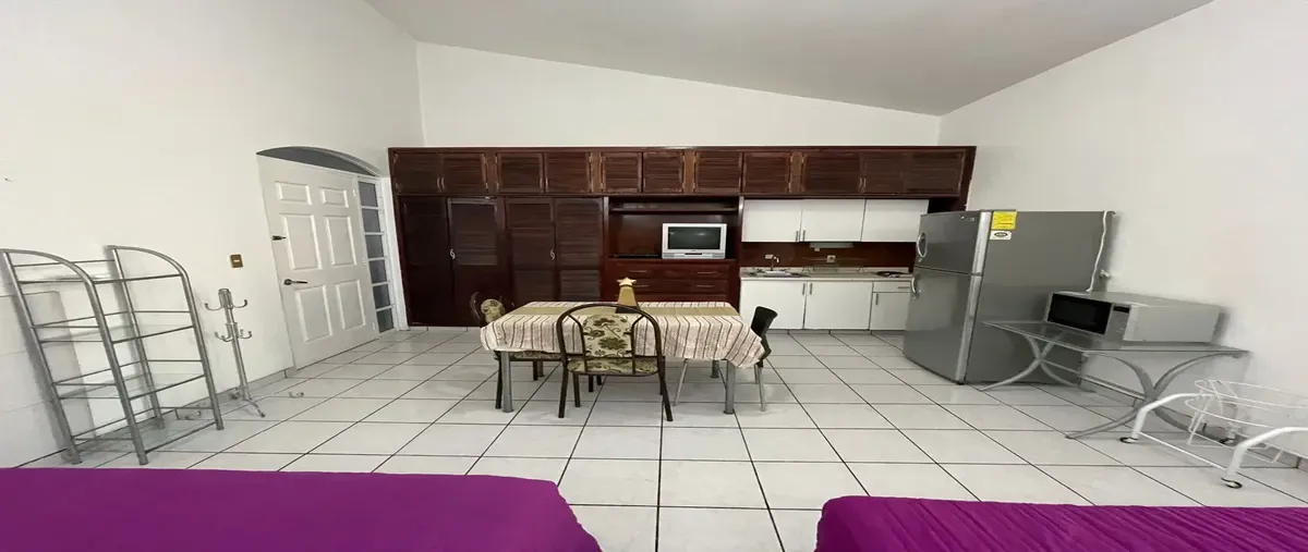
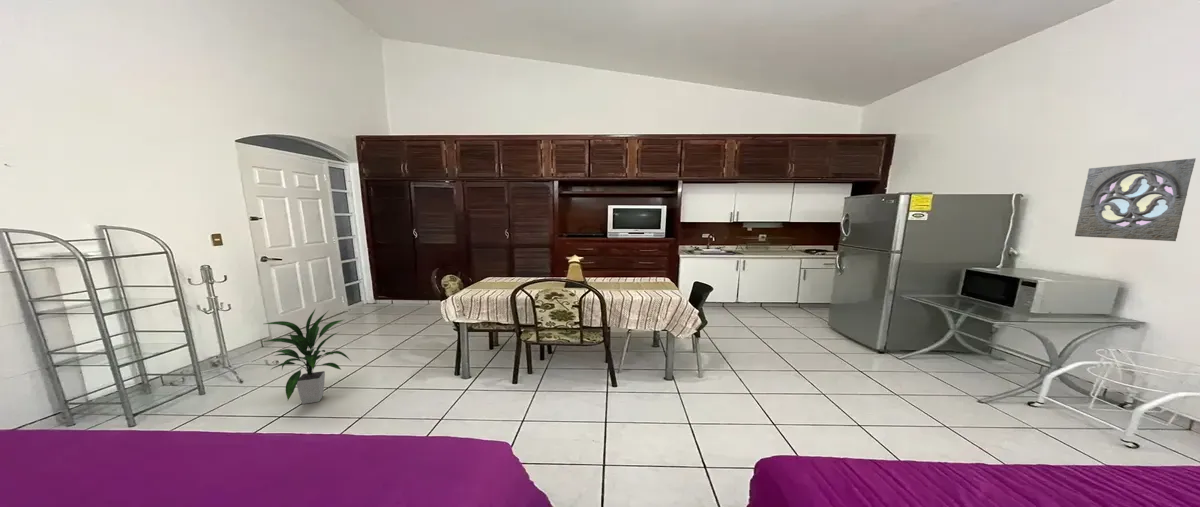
+ wall ornament [1074,157,1196,242]
+ indoor plant [261,307,352,405]
